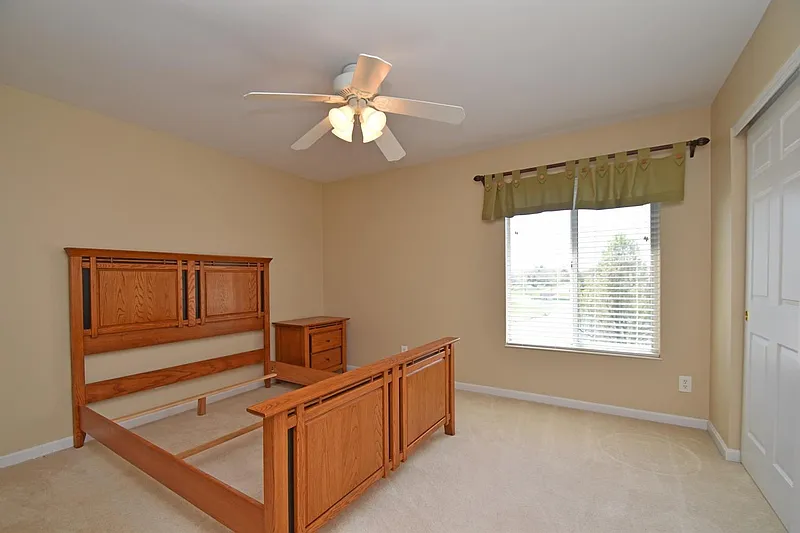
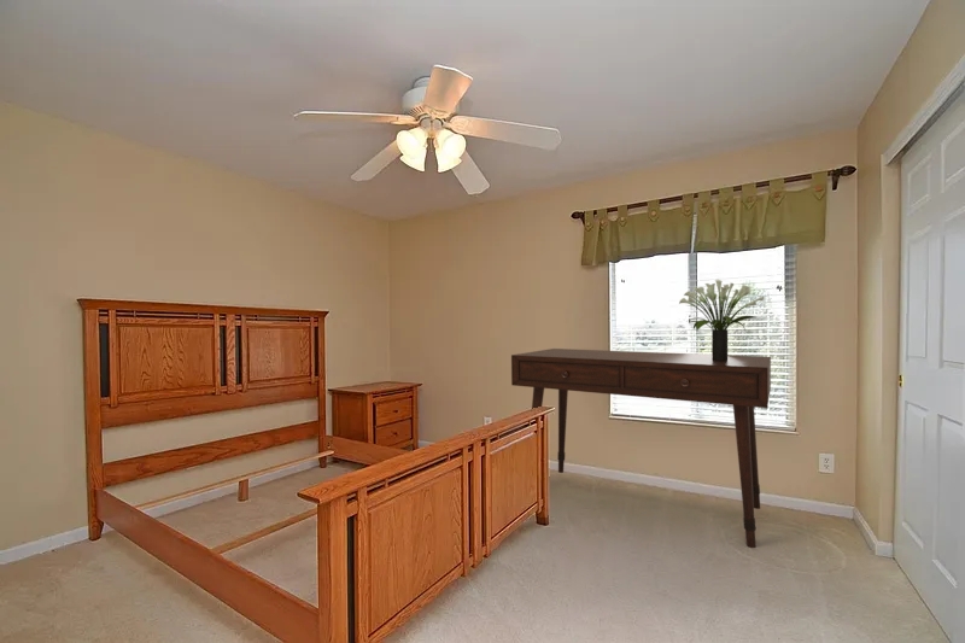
+ potted plant [678,279,765,361]
+ desk [510,347,772,549]
